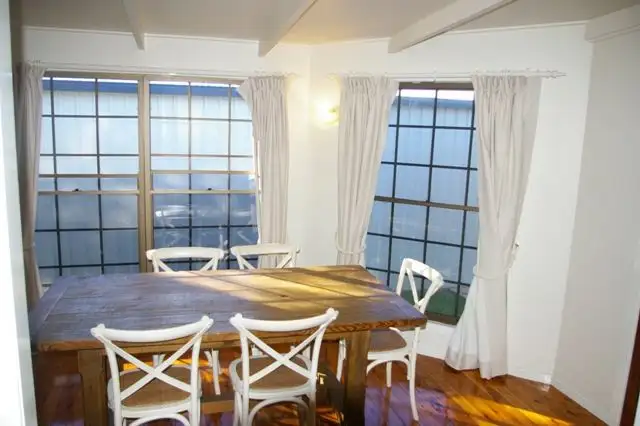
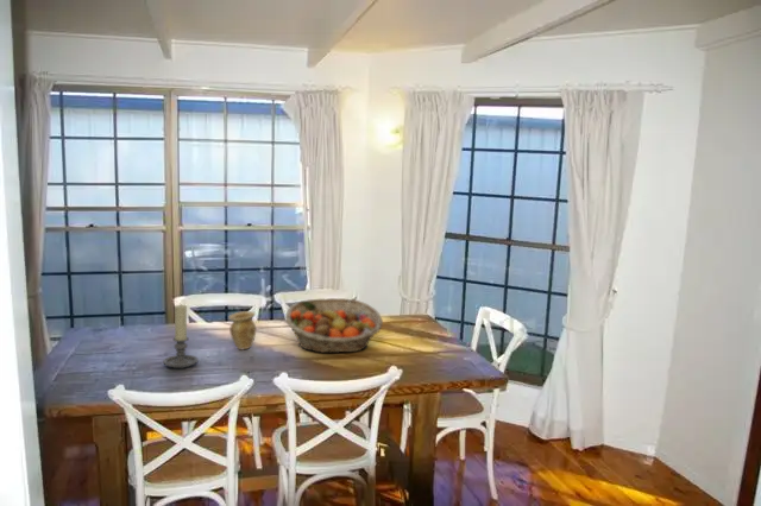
+ candle holder [162,304,200,369]
+ vase [227,310,257,350]
+ fruit basket [284,297,384,354]
